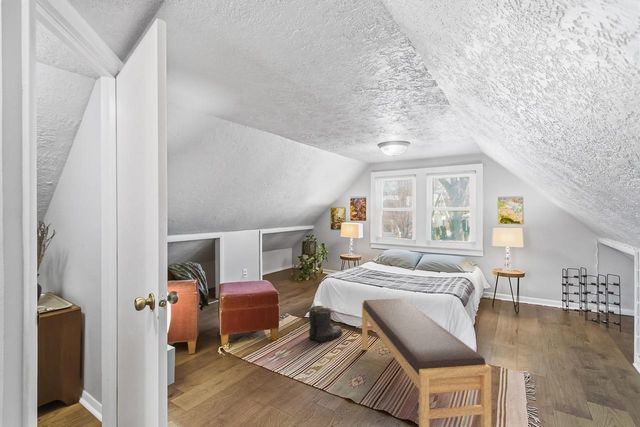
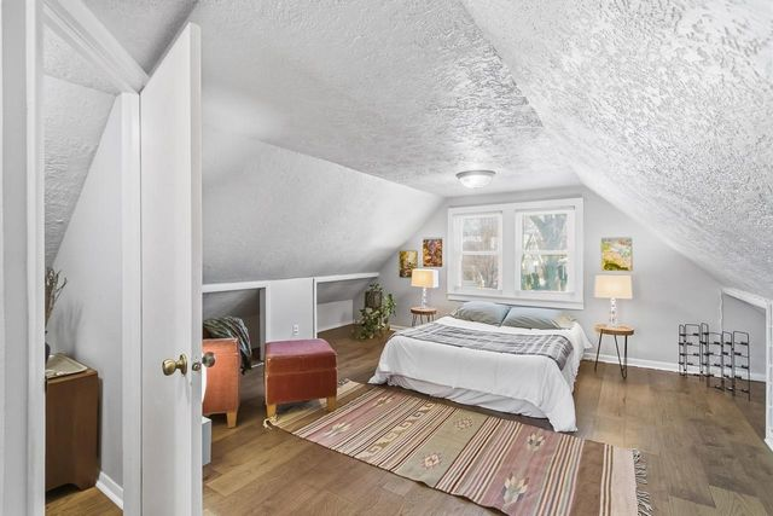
- boots [308,305,343,343]
- bench [361,298,492,427]
